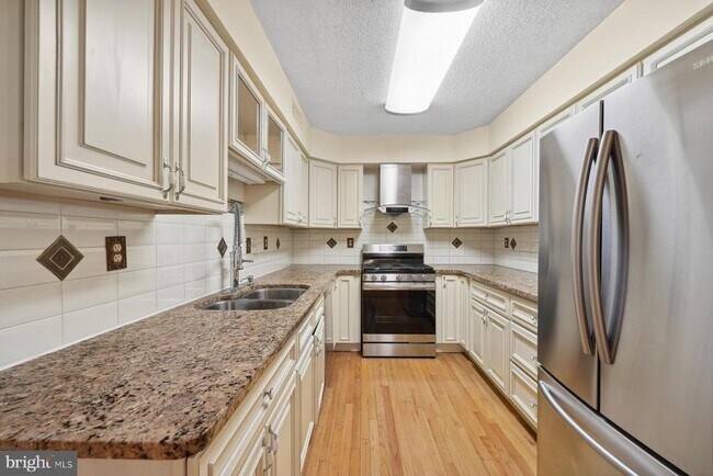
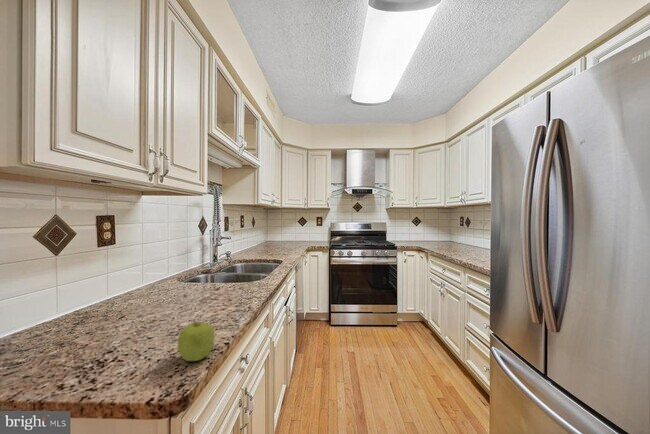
+ fruit [177,319,216,362]
